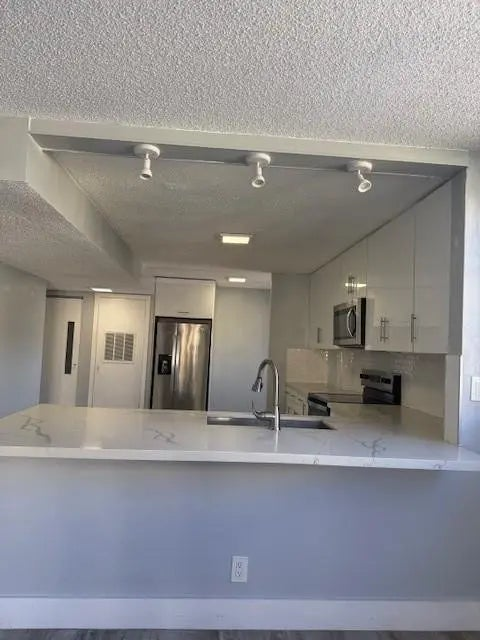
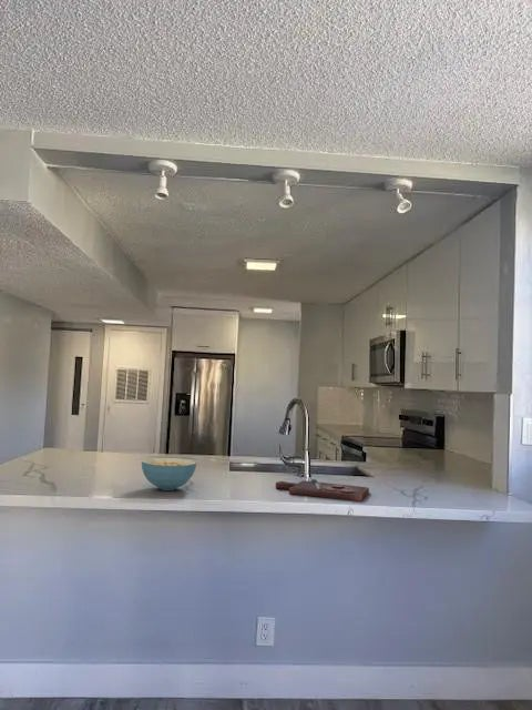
+ cutting board [275,478,370,503]
+ cereal bowl [141,457,197,491]
